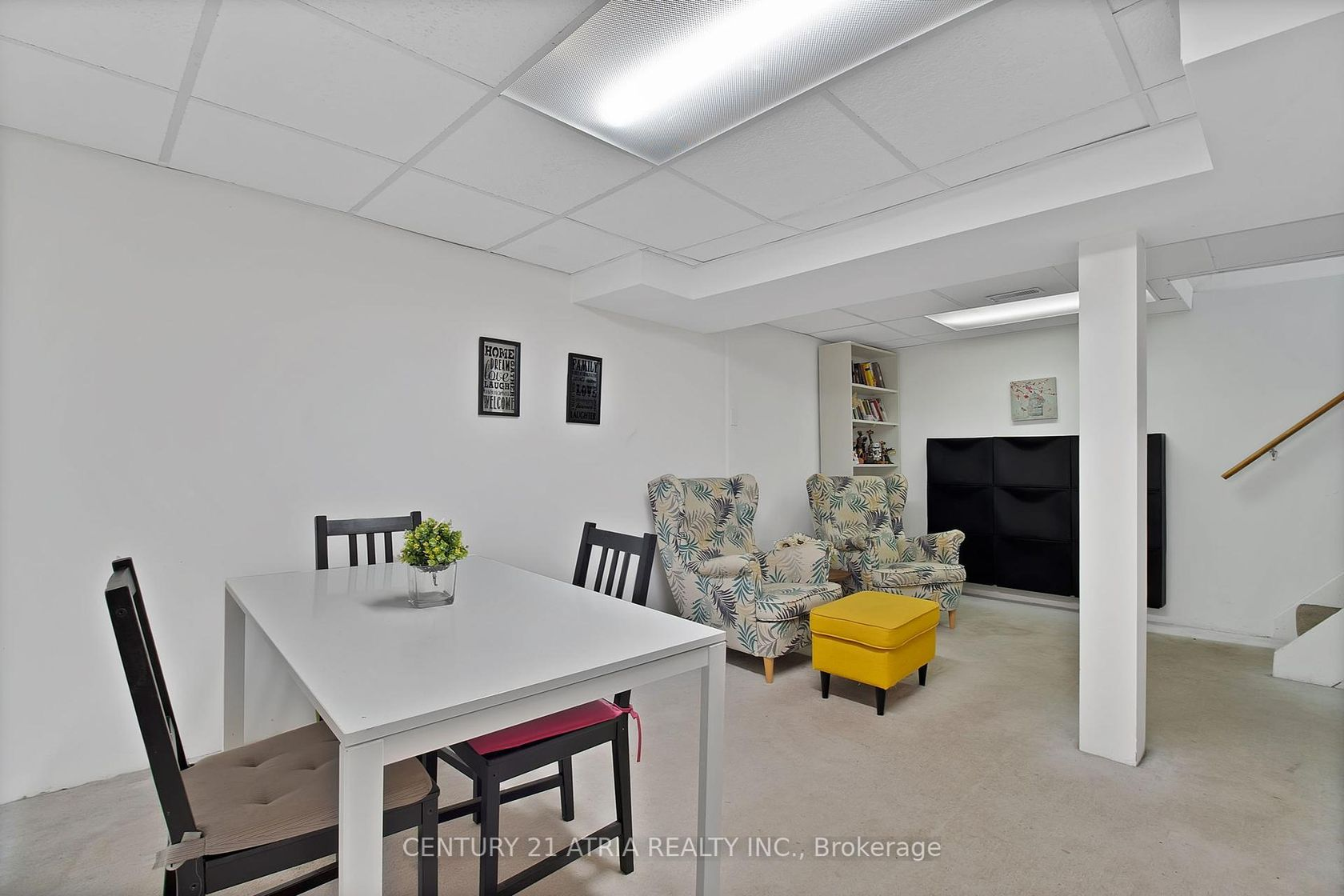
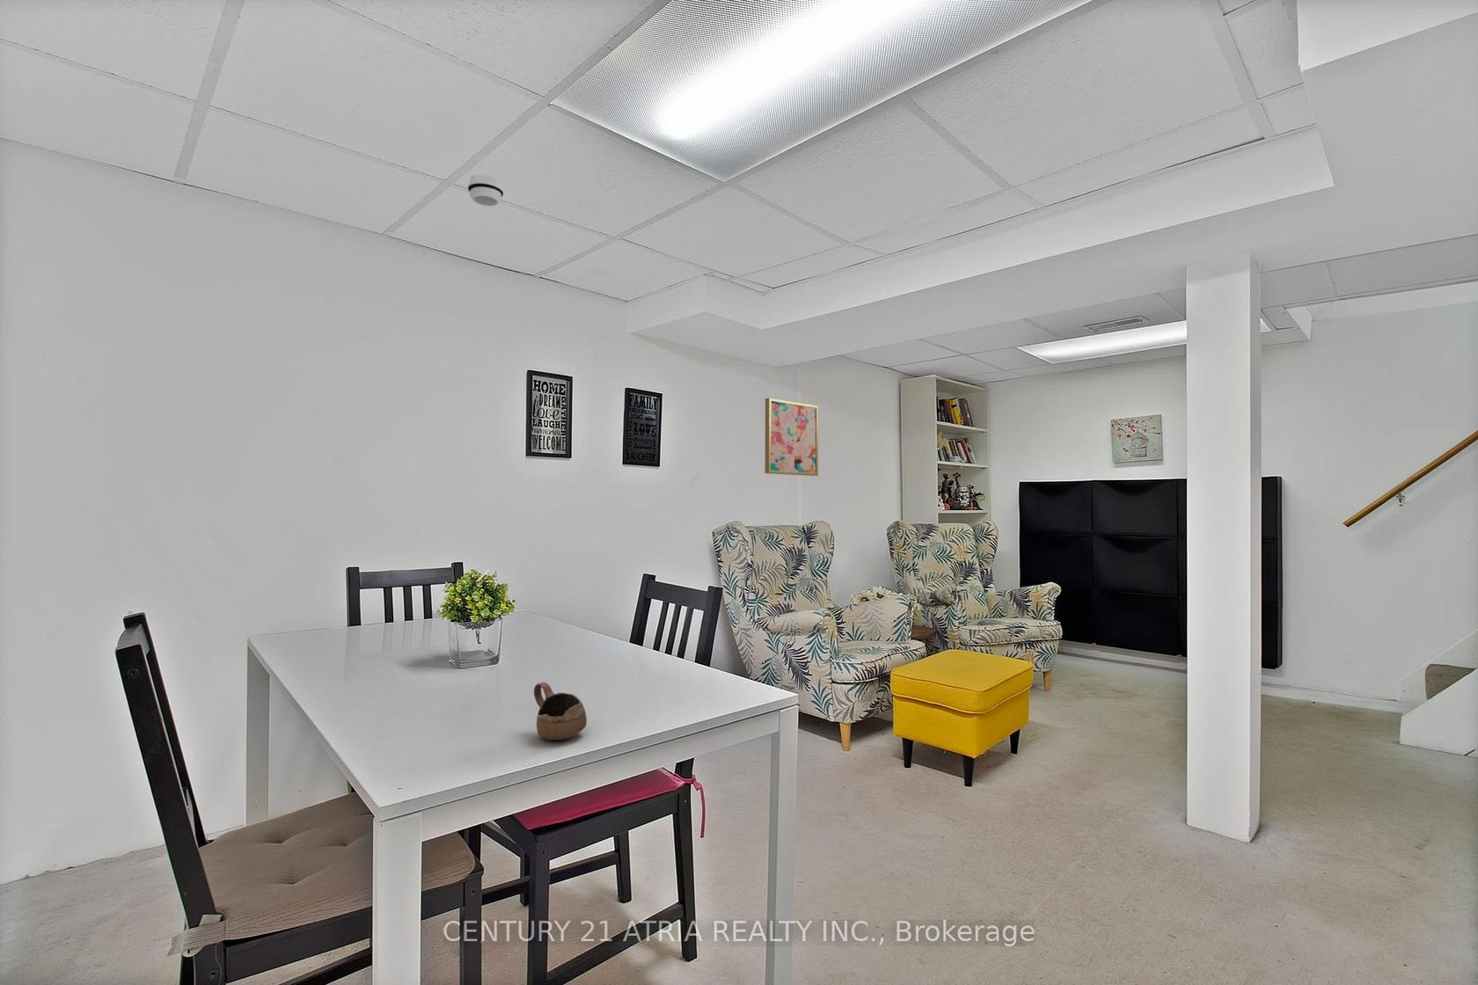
+ cup [533,682,587,741]
+ wall art [764,398,819,477]
+ smoke detector [467,174,504,207]
